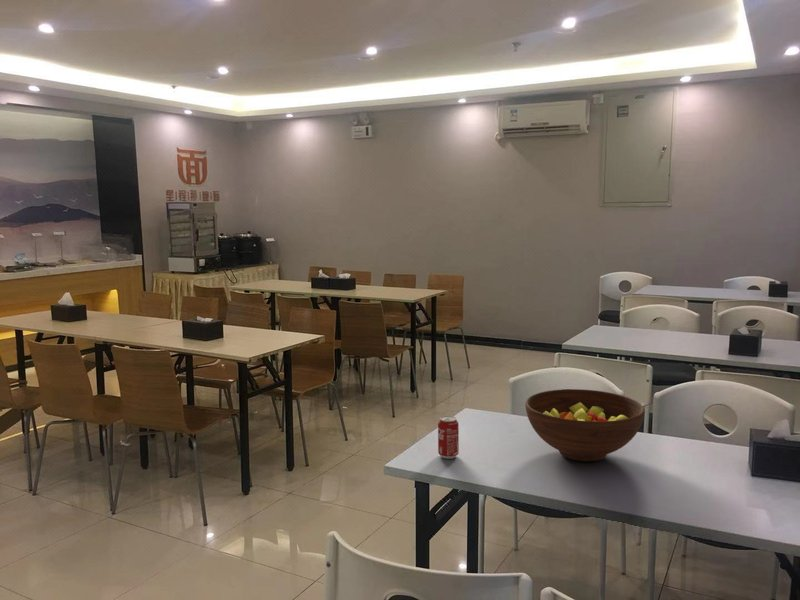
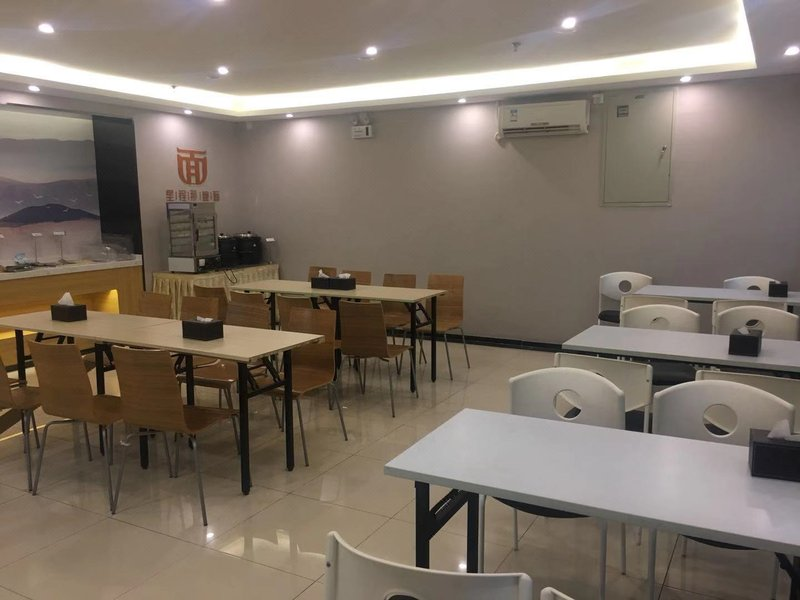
- beverage can [437,415,460,460]
- fruit bowl [524,388,645,462]
